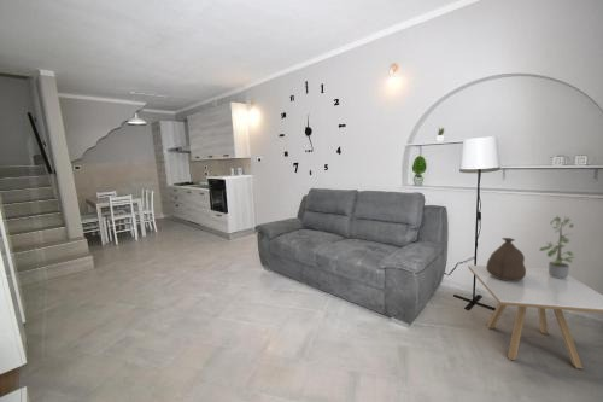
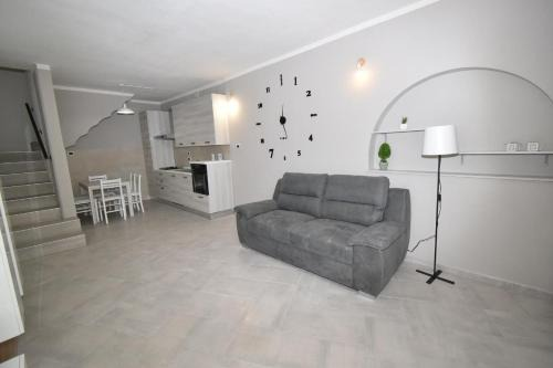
- bag [486,237,526,281]
- side table [467,264,603,369]
- potted plant [539,215,575,279]
